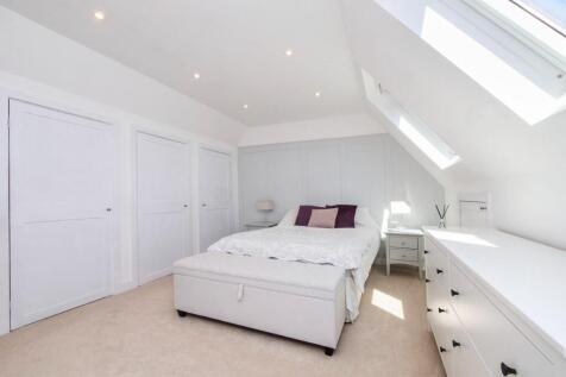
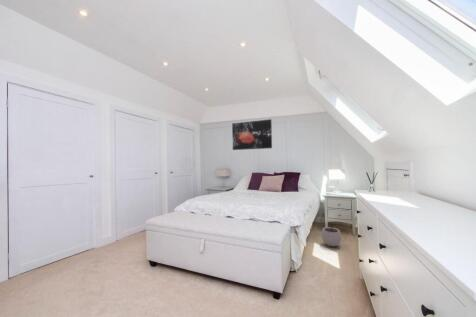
+ wall art [231,118,273,151]
+ plant pot [321,223,342,247]
